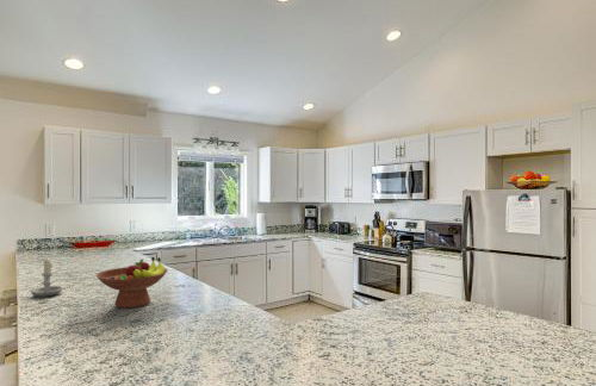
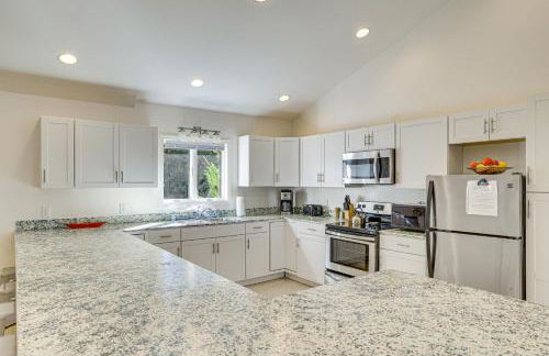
- fruit bowl [95,256,169,309]
- candle [30,257,63,298]
